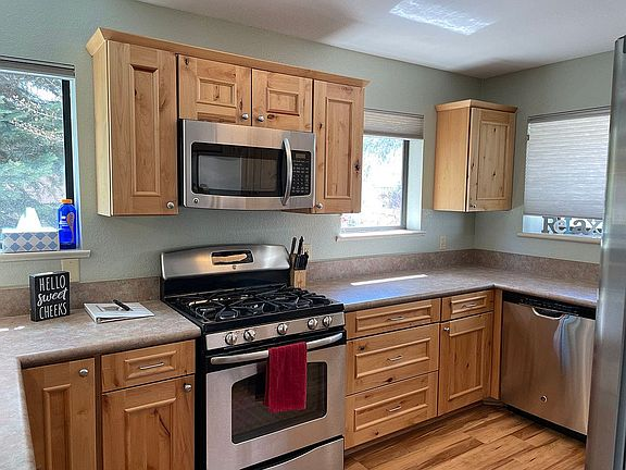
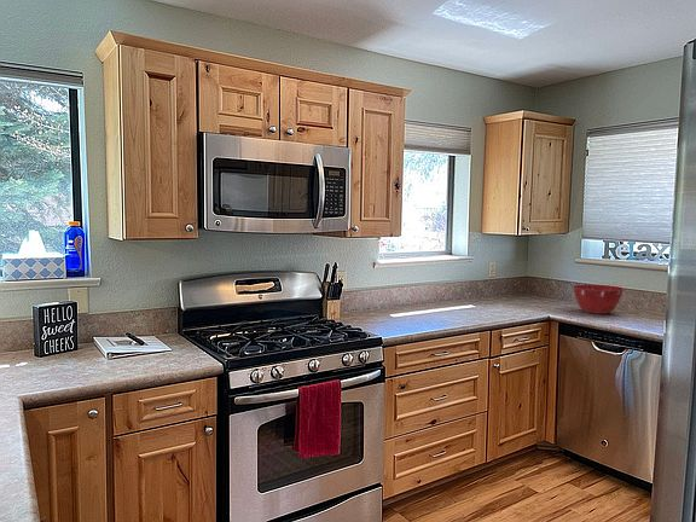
+ mixing bowl [572,284,625,315]
